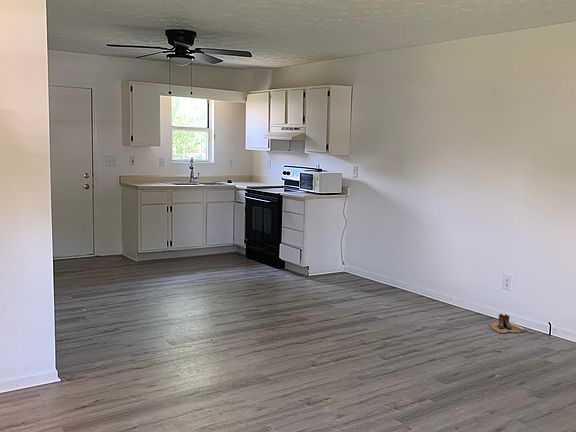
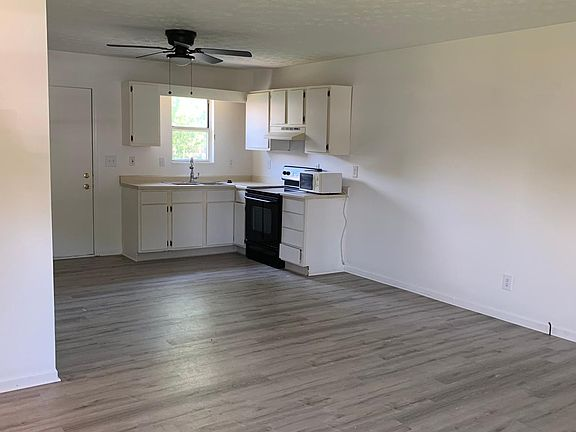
- boots [487,313,526,334]
